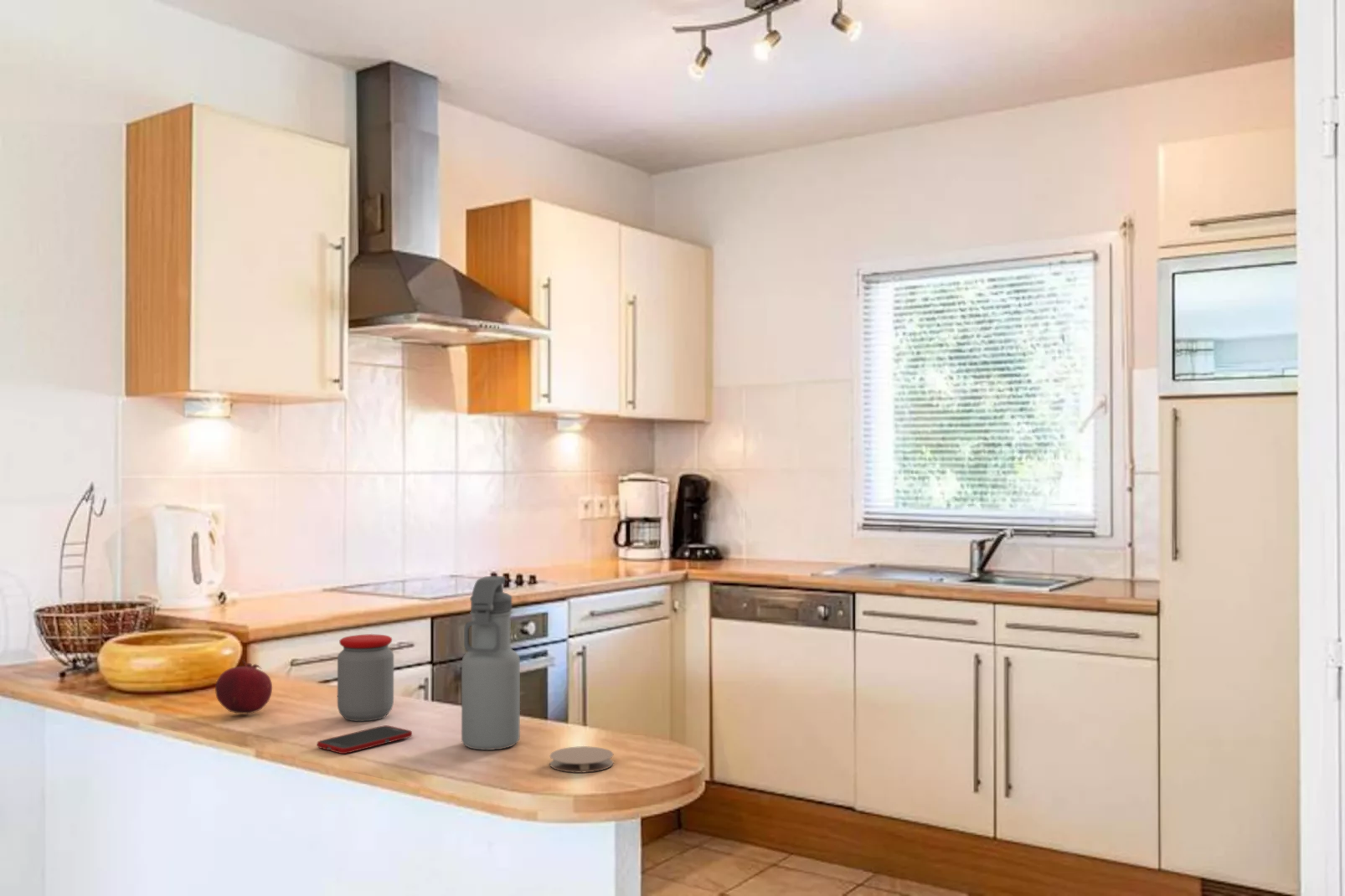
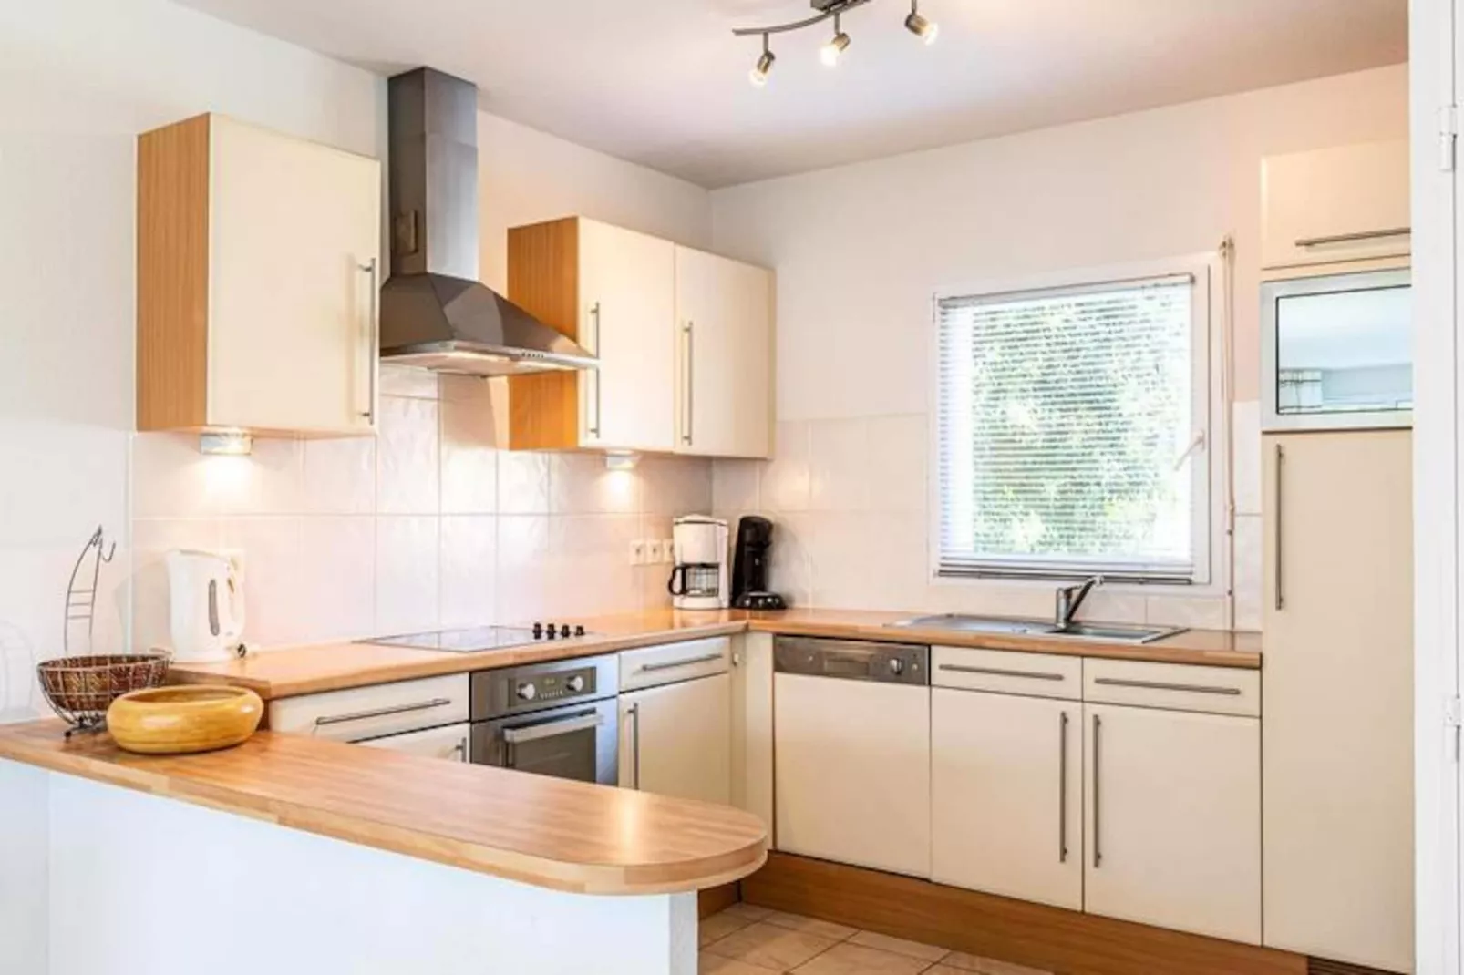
- cell phone [317,724,413,754]
- jar [337,633,394,722]
- coaster [549,745,614,774]
- water bottle [461,575,521,751]
- fruit [214,659,273,714]
